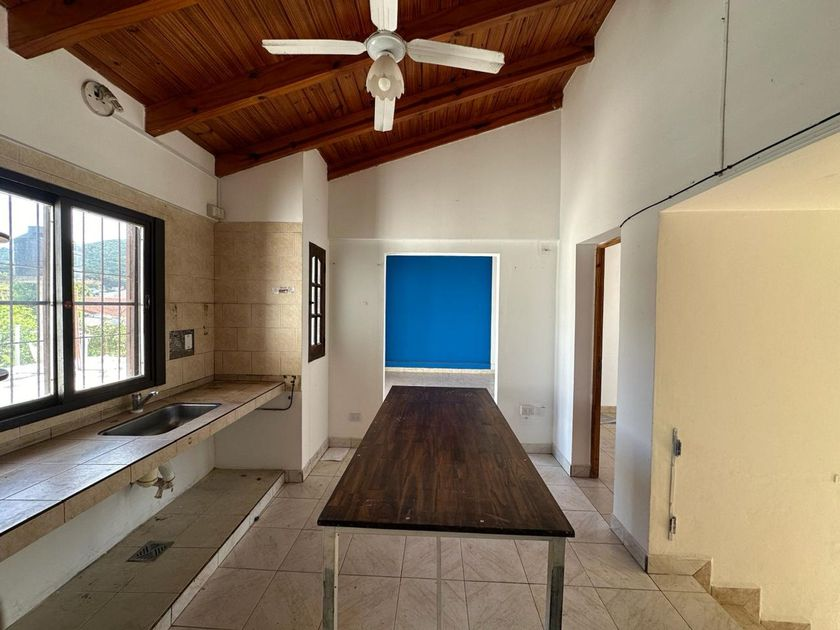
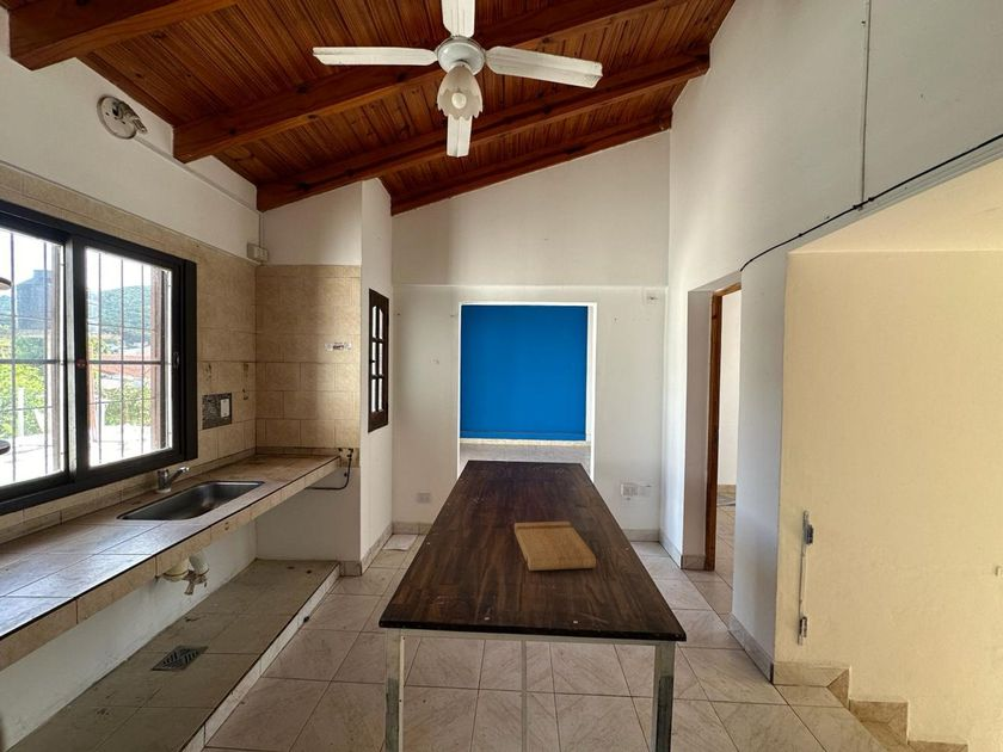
+ cutting board [513,520,597,572]
